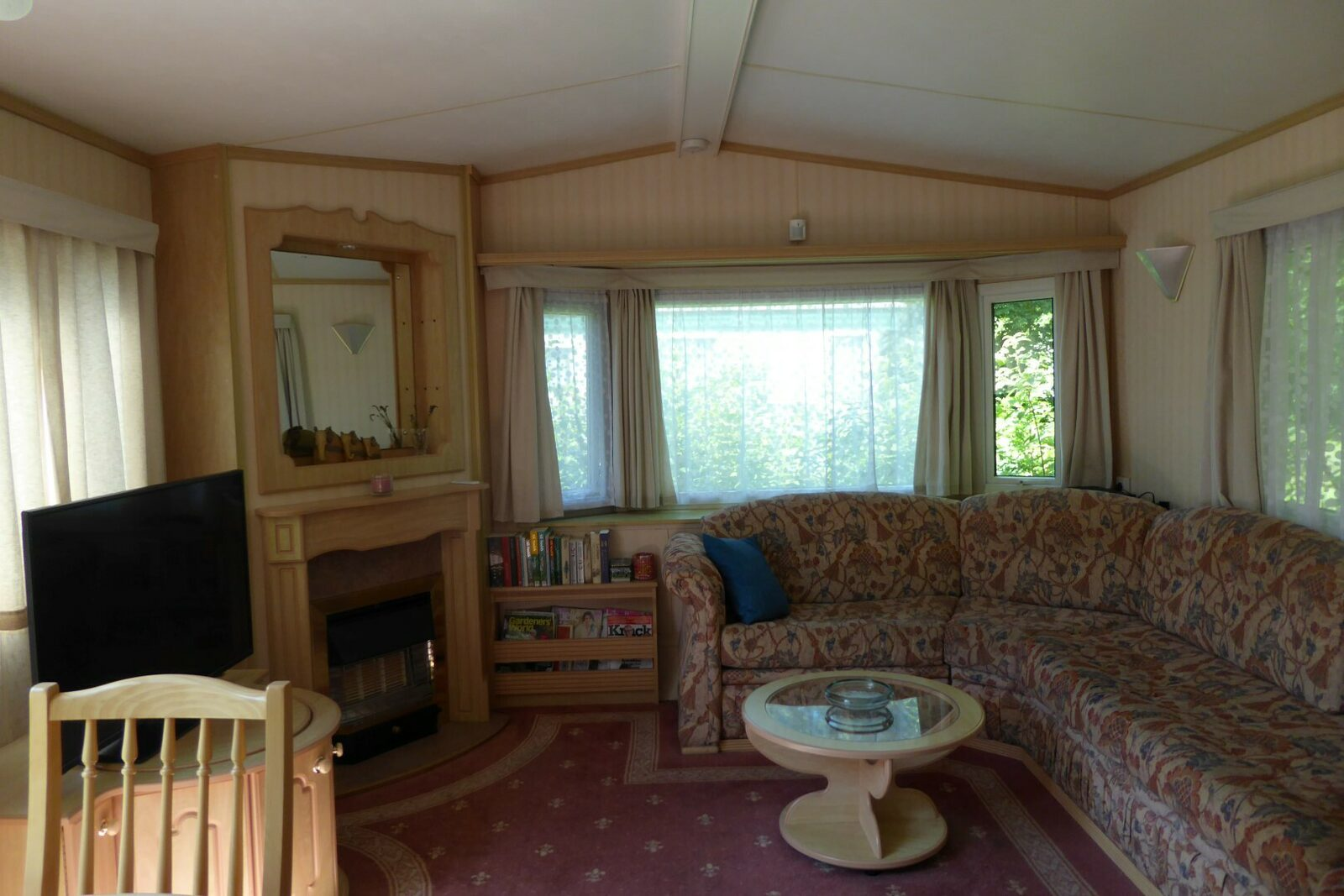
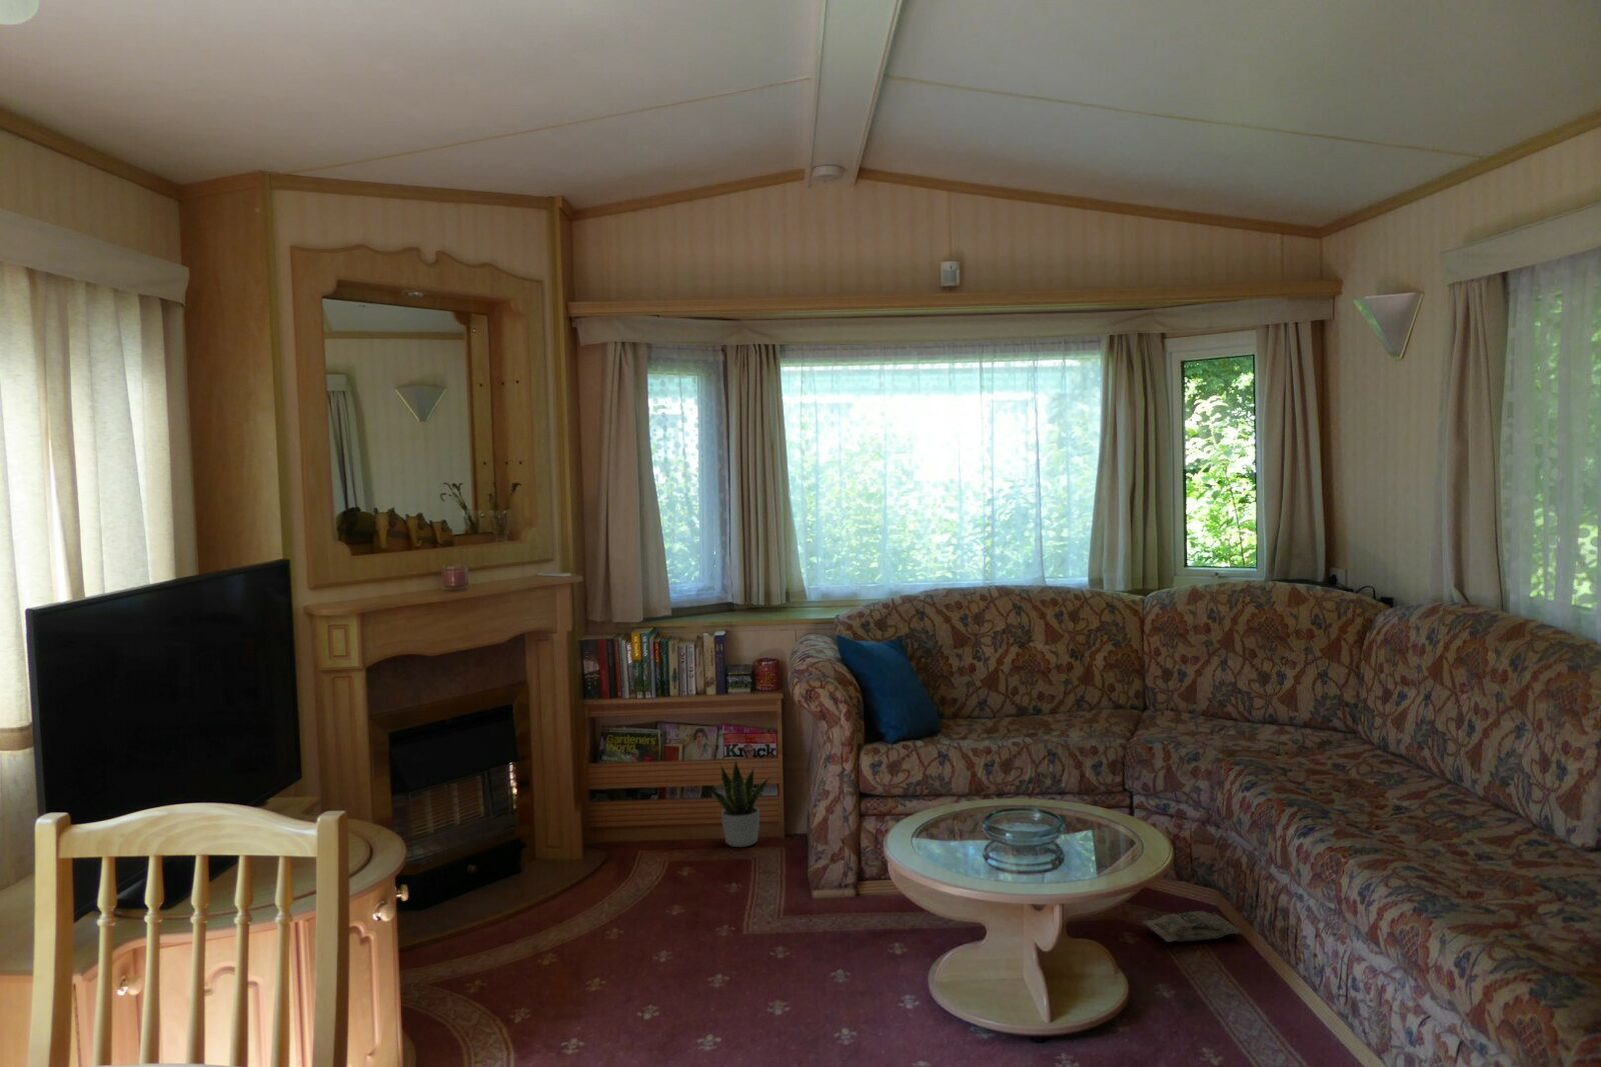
+ potted plant [708,757,772,848]
+ bag [1141,910,1245,943]
